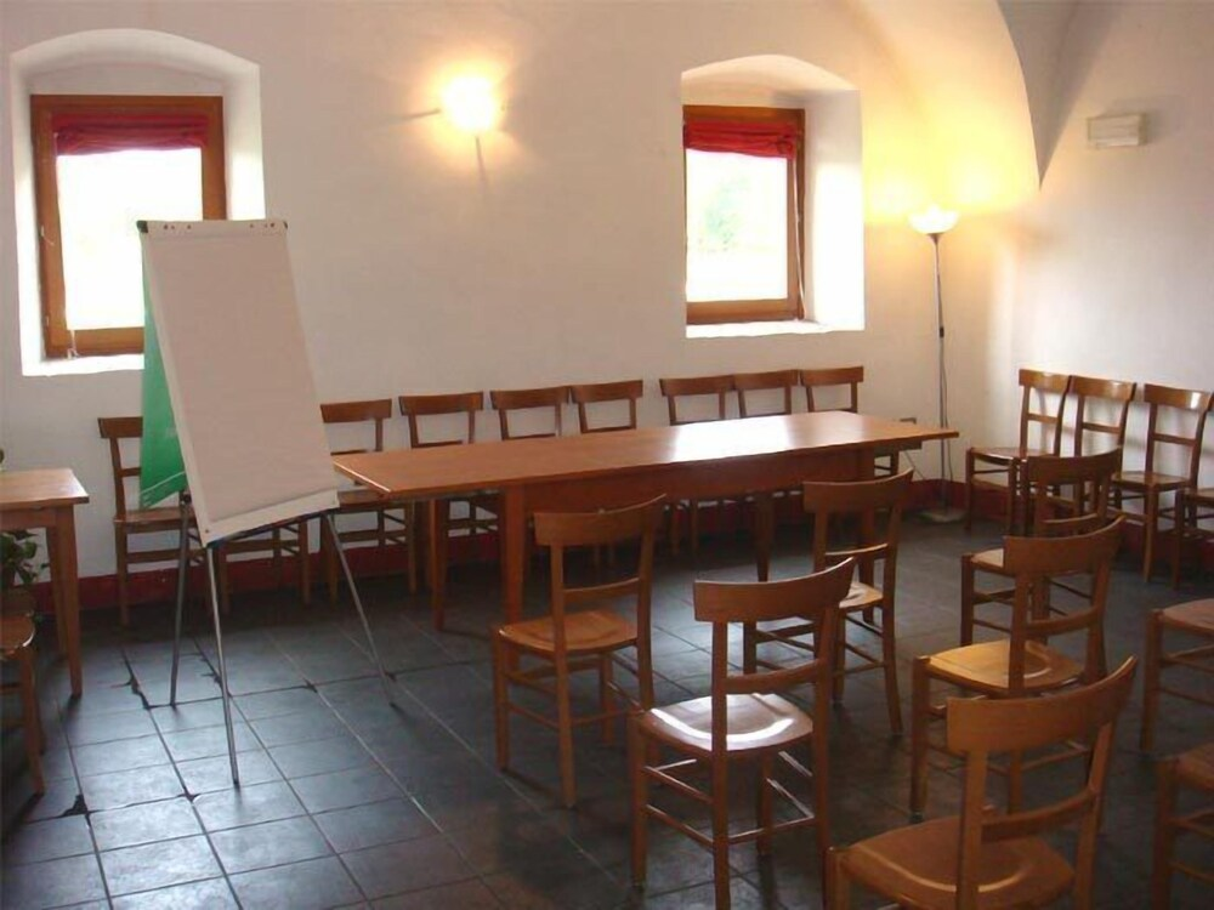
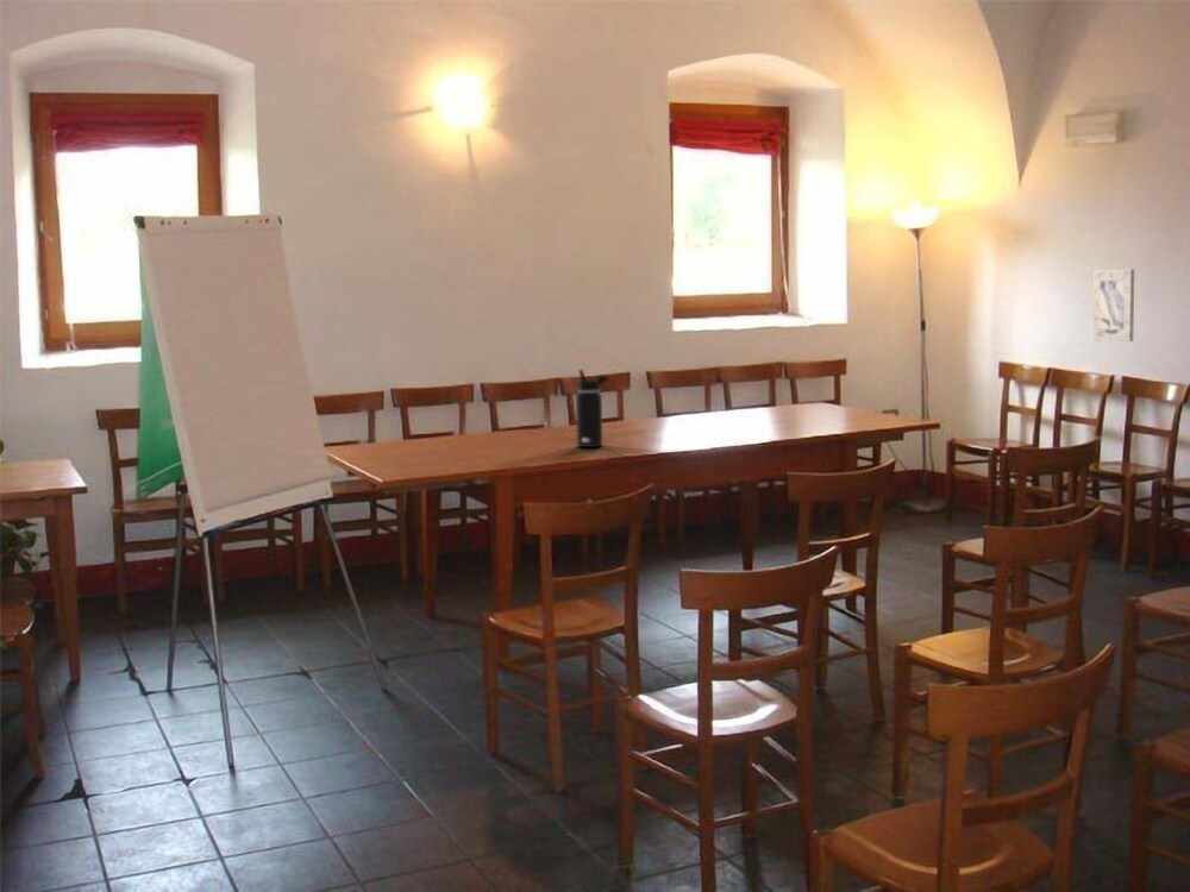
+ water bottle [575,369,610,448]
+ wall art [1092,268,1135,343]
